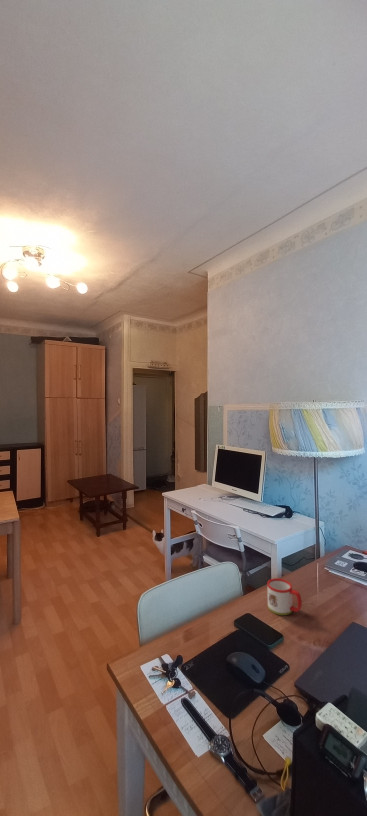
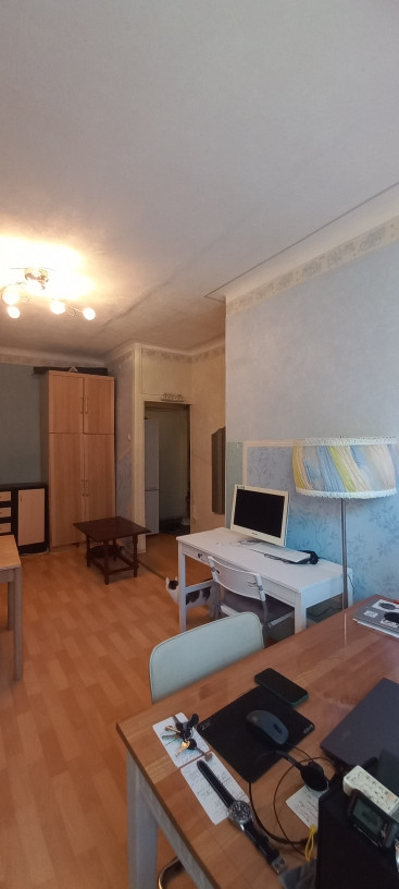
- mug [267,577,303,616]
